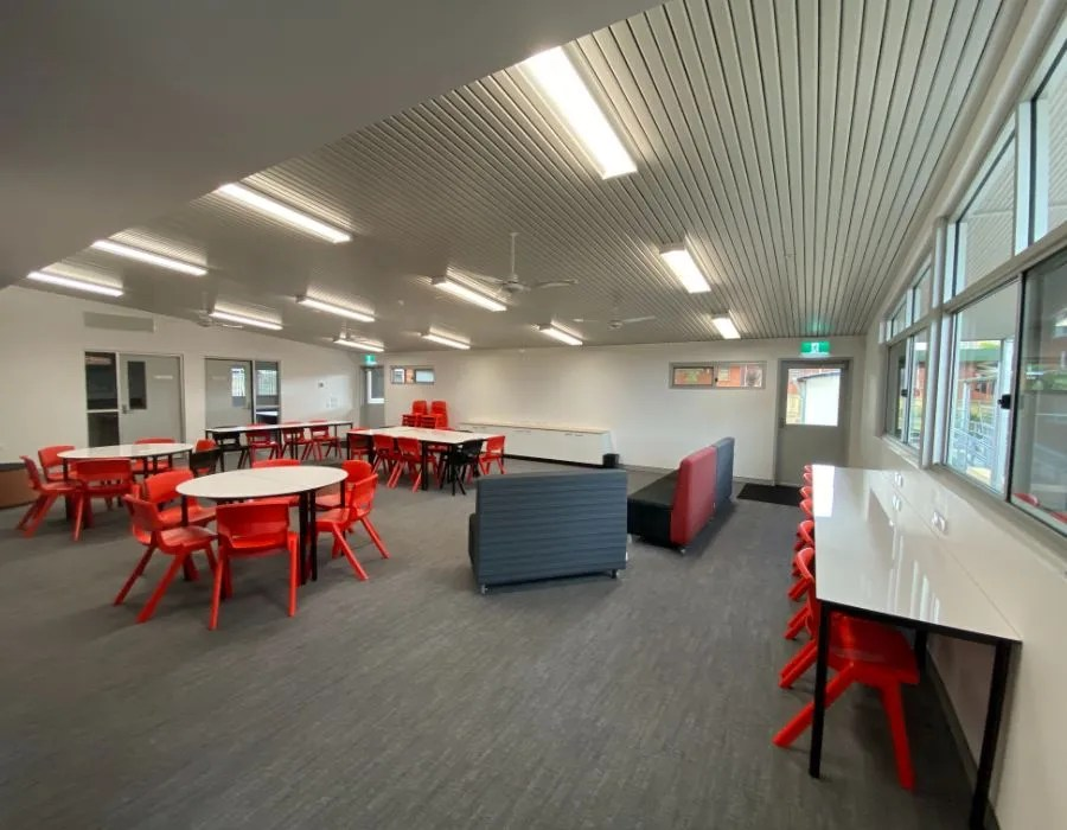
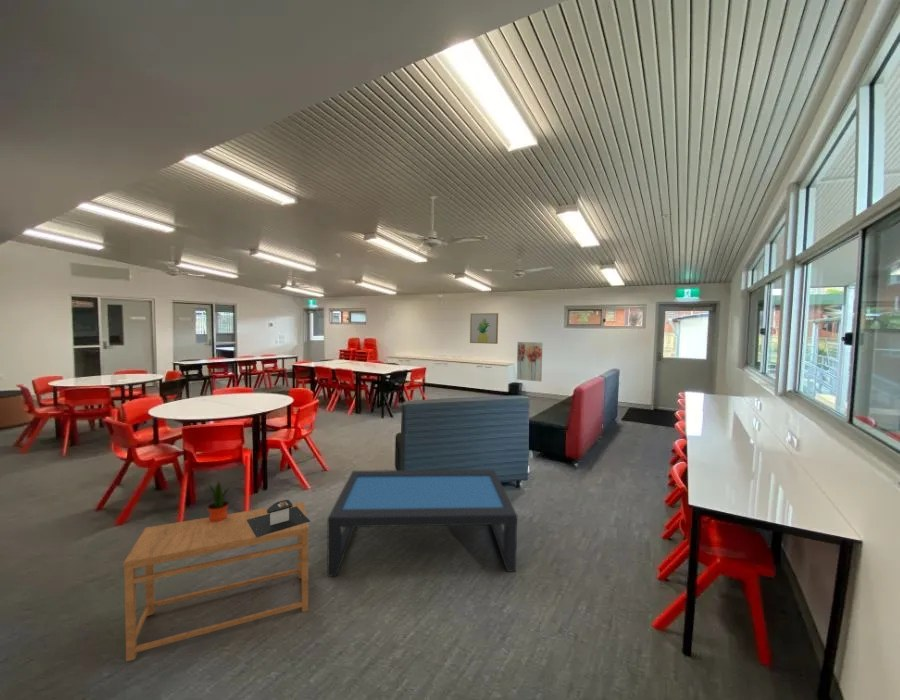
+ coffee table [326,469,518,577]
+ architectural model [246,499,311,538]
+ wall art [469,312,499,345]
+ side table [122,501,310,662]
+ potted plant [206,480,232,522]
+ wall art [516,341,544,382]
